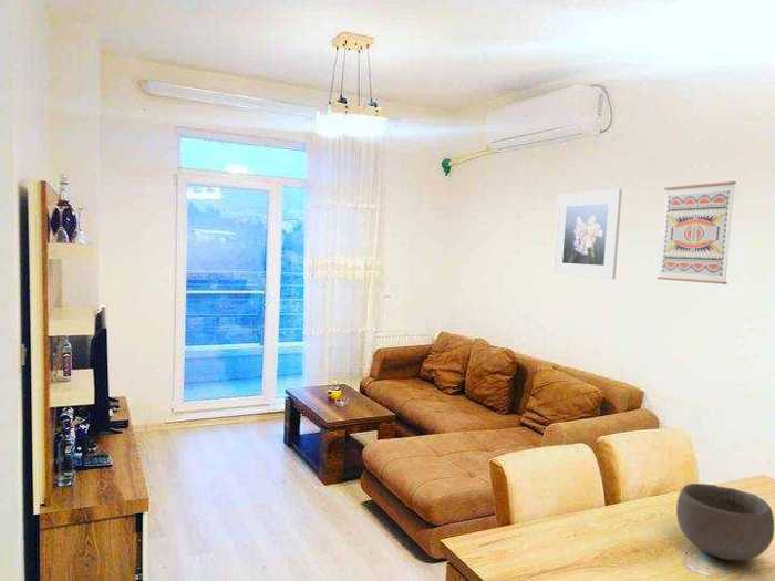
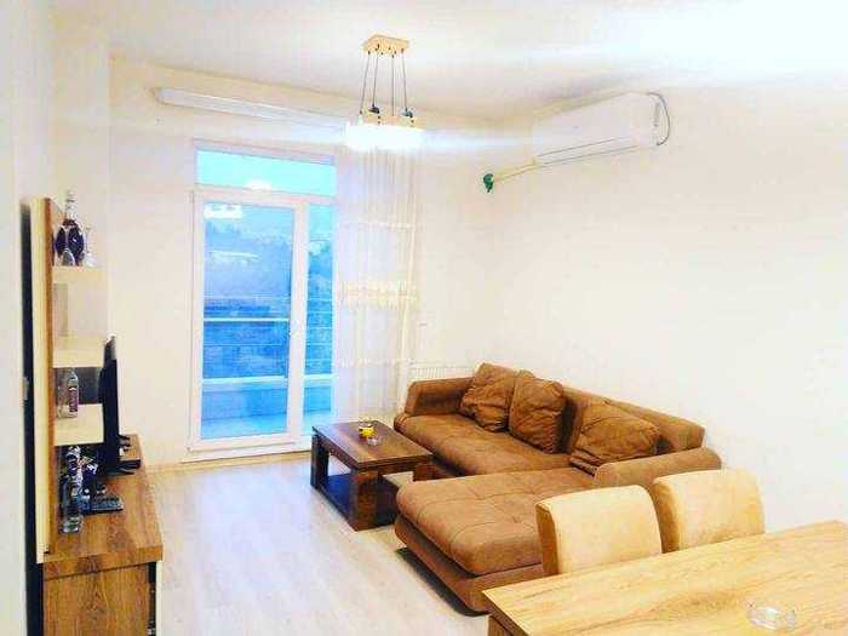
- bowl [675,483,775,561]
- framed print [551,188,623,281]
- wall art [657,180,737,286]
